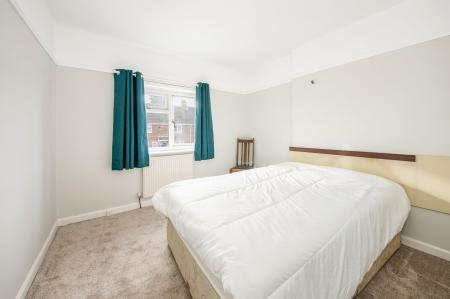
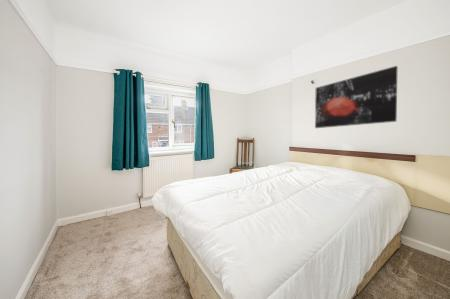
+ wall art [314,65,399,129]
